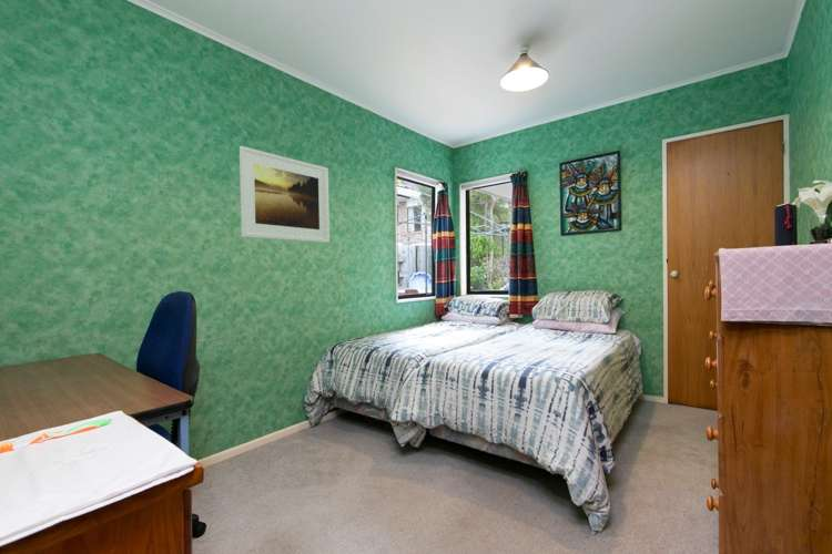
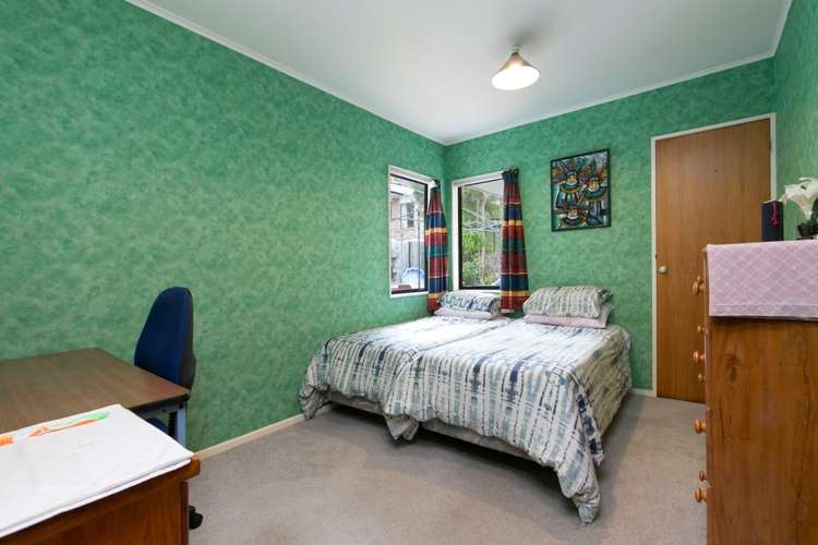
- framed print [239,145,331,244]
